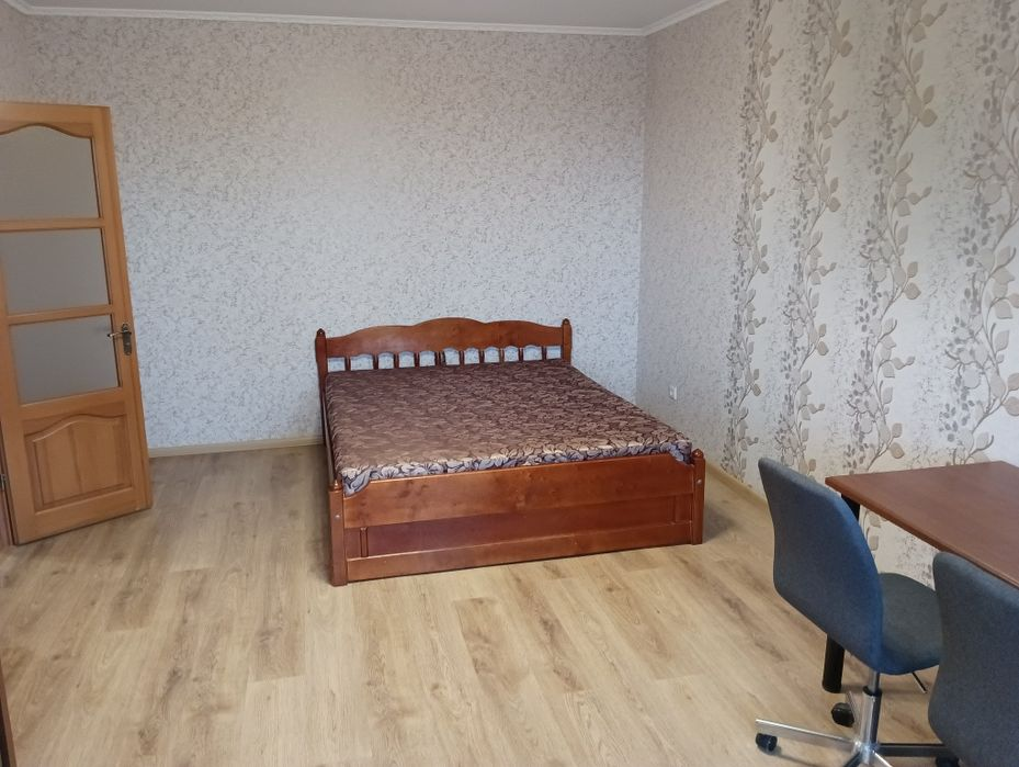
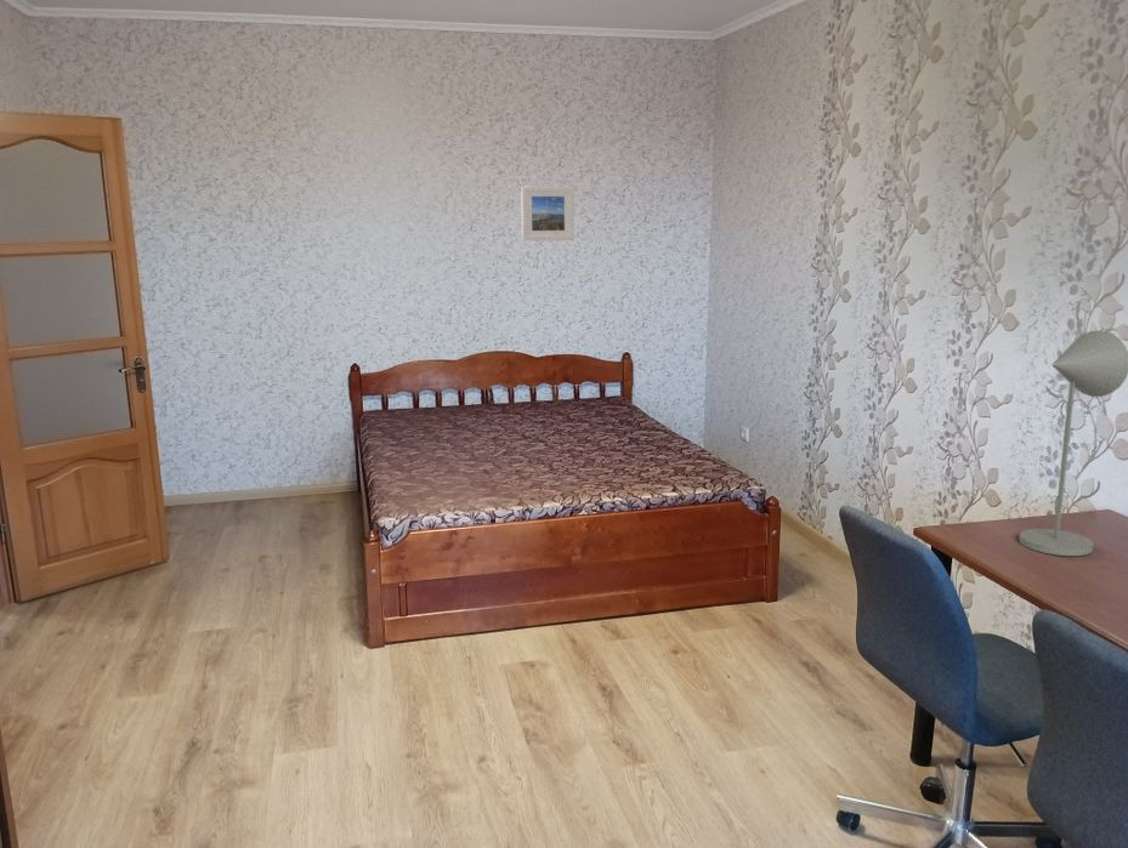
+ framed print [520,186,576,241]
+ desk lamp [1018,329,1128,557]
